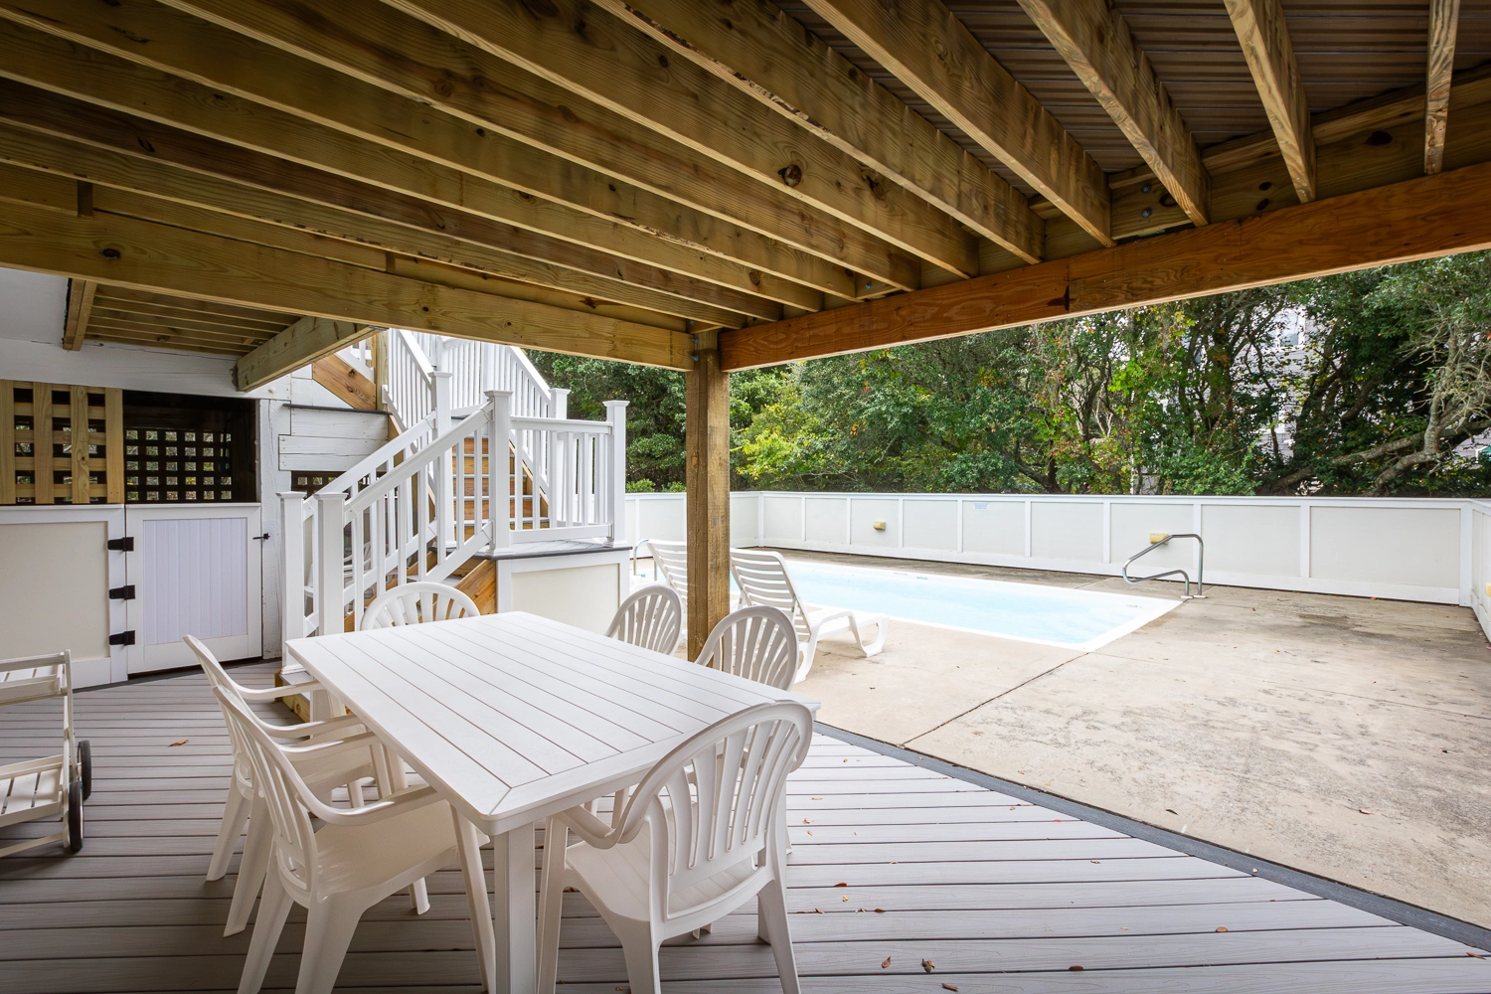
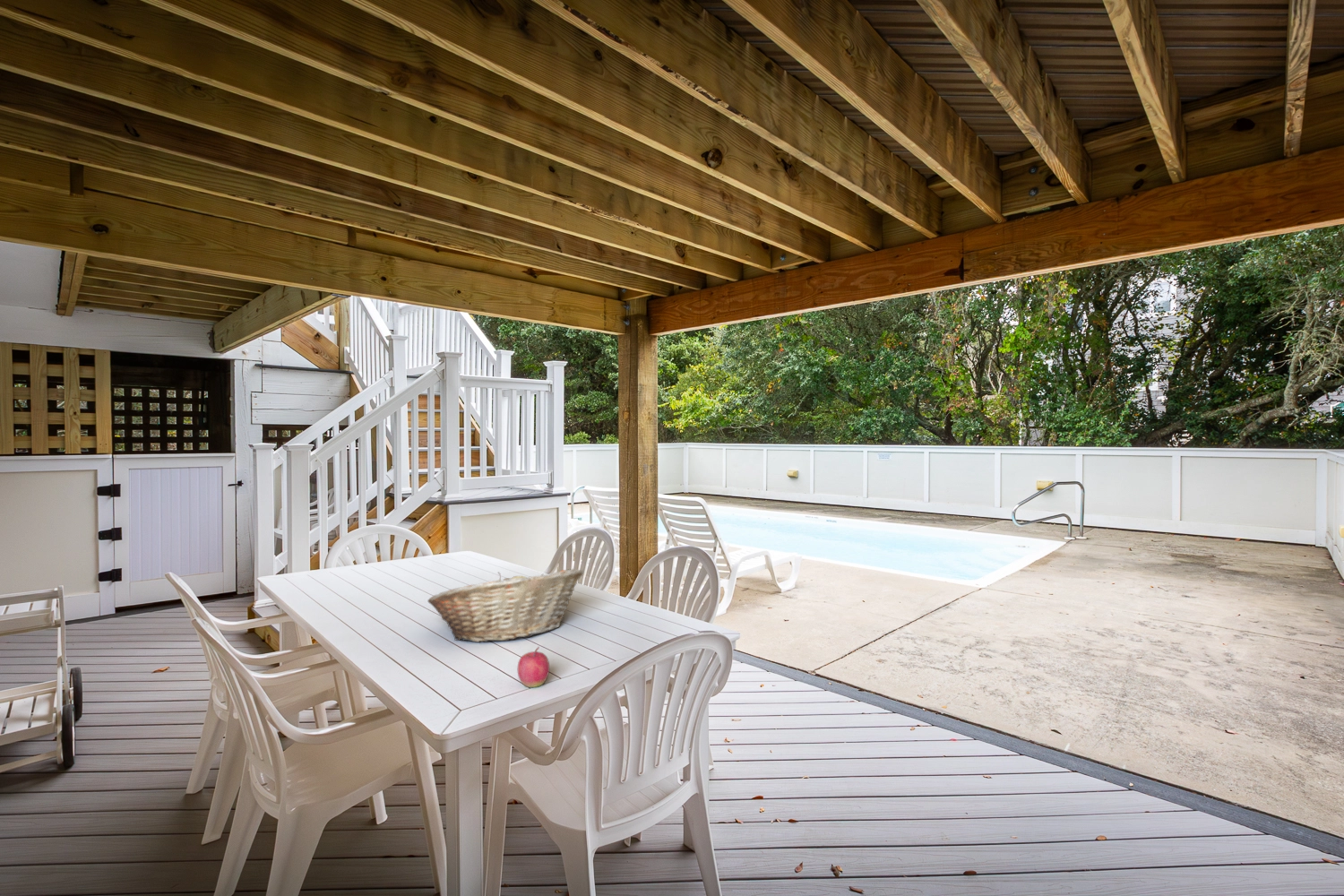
+ fruit basket [426,568,584,642]
+ apple [517,645,550,688]
